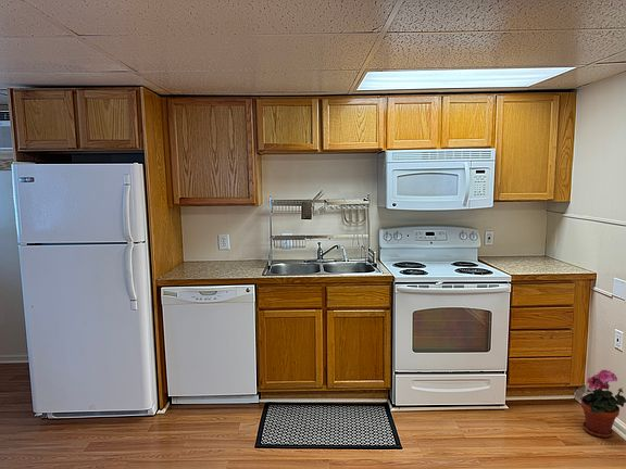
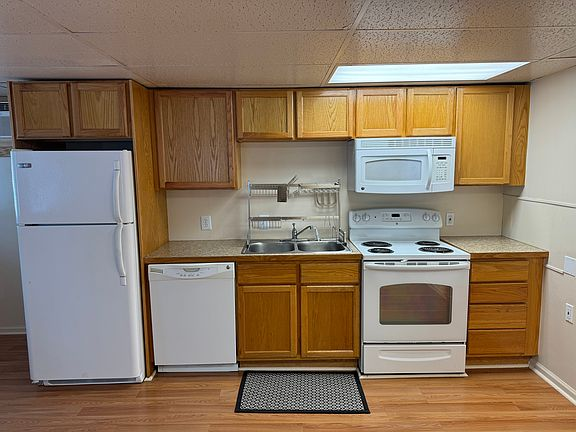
- potted plant [579,369,626,439]
